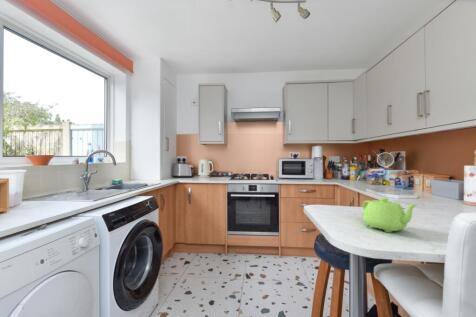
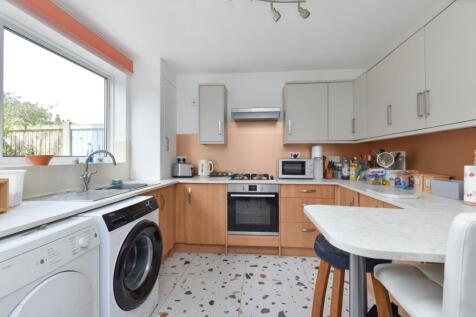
- teapot [361,197,419,233]
